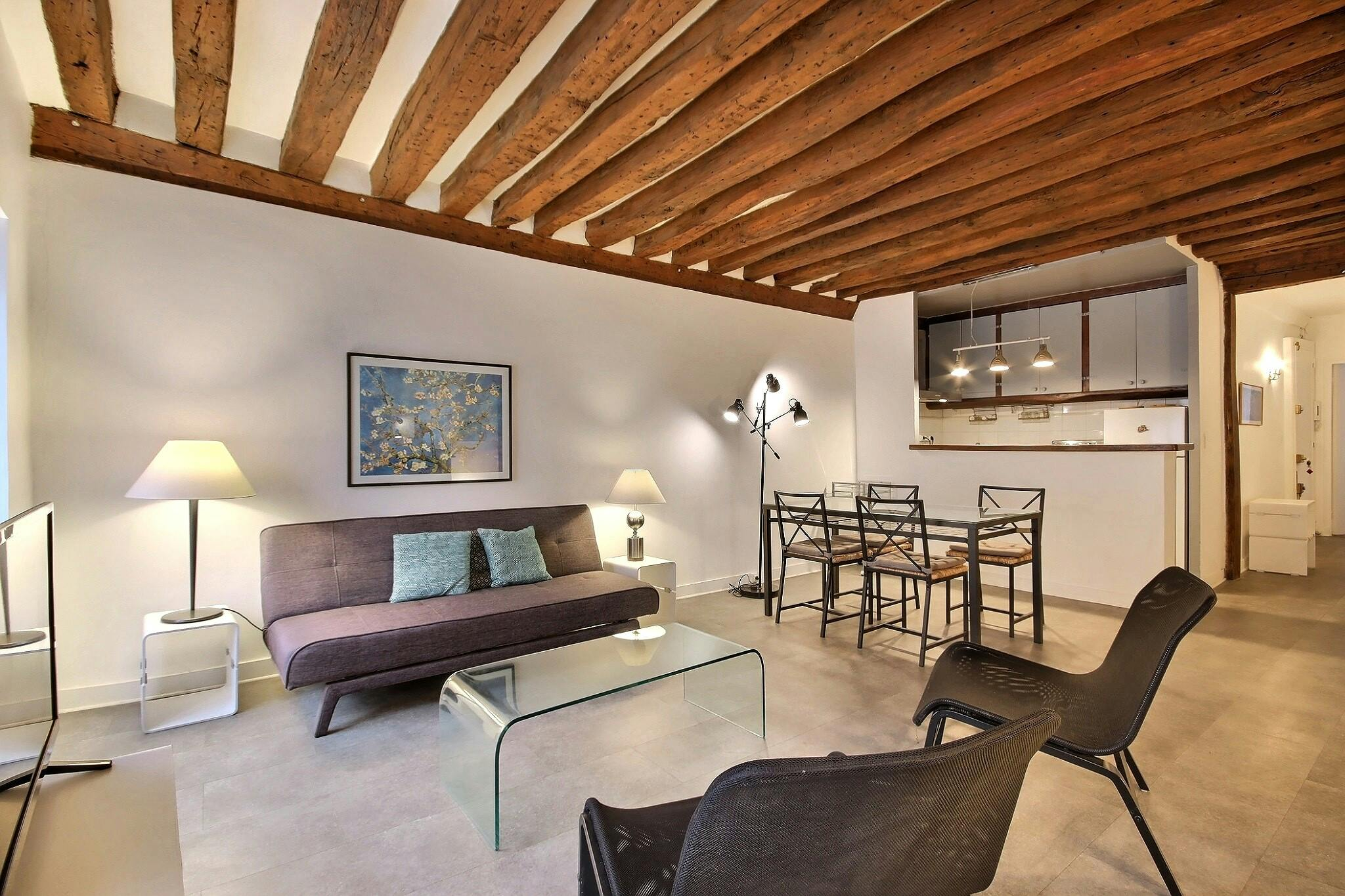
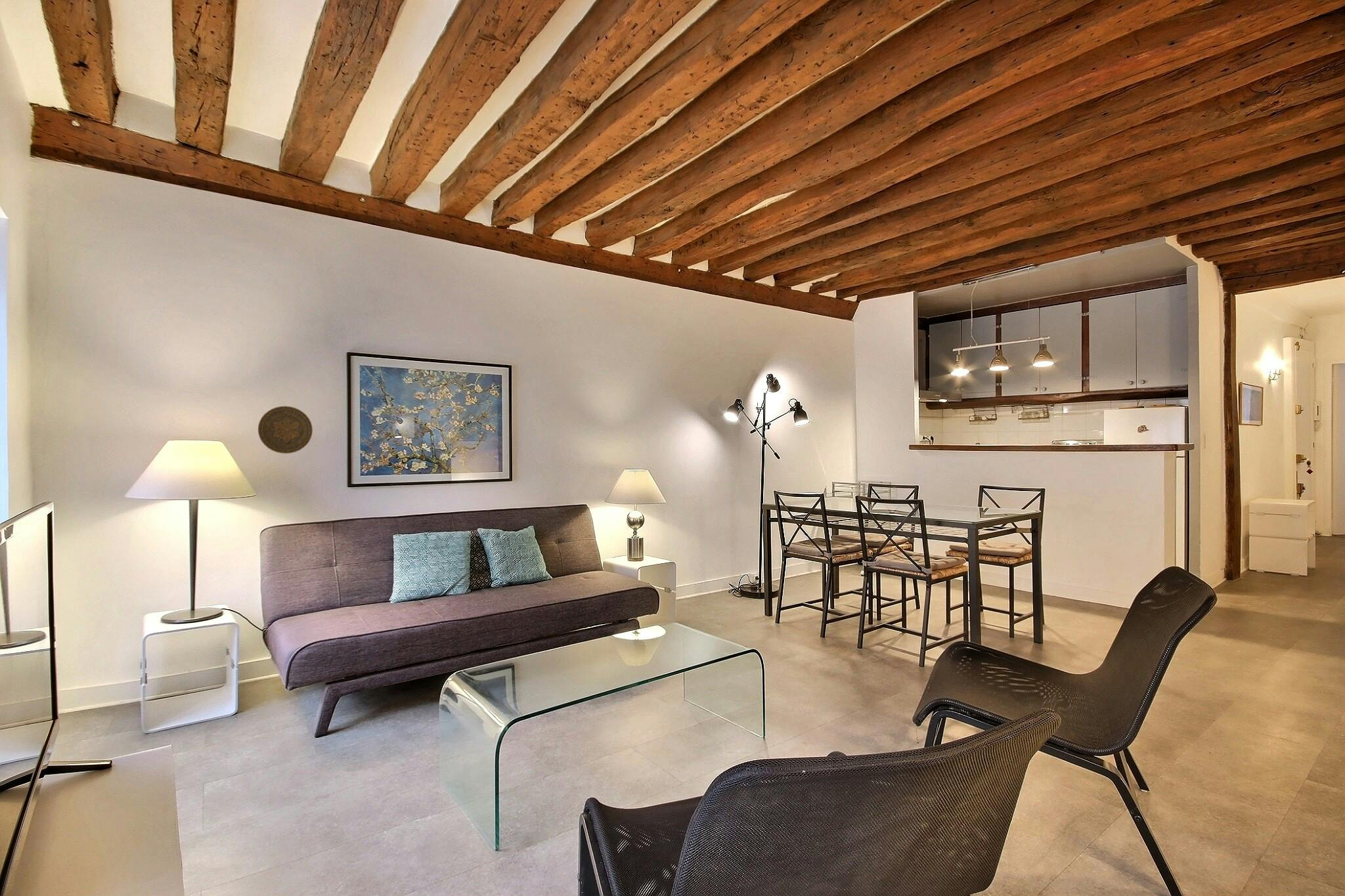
+ decorative plate [257,406,313,454]
